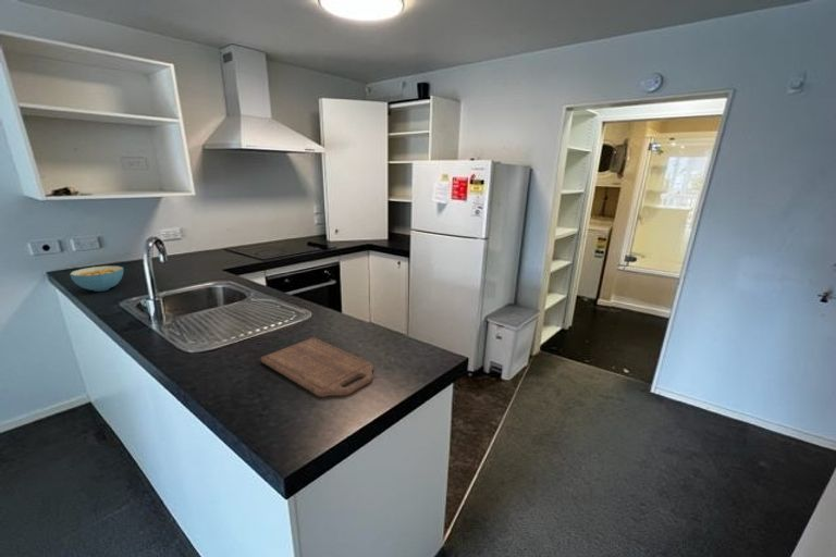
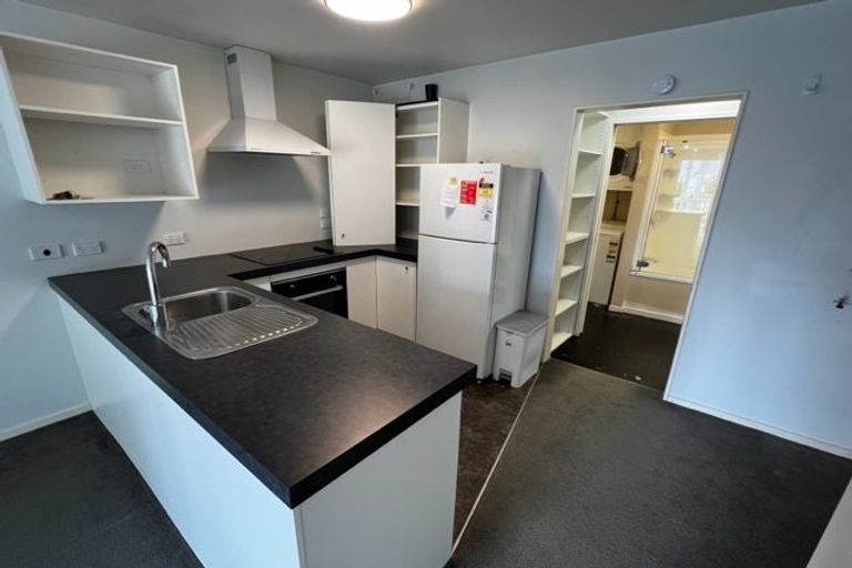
- cutting board [260,336,374,398]
- cereal bowl [69,265,124,293]
